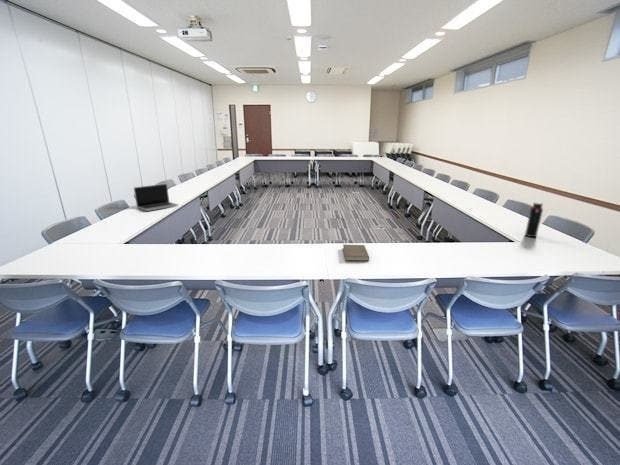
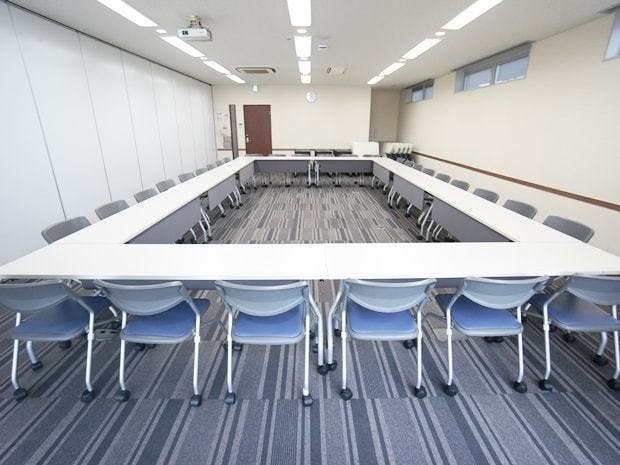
- laptop [133,183,179,212]
- water bottle [524,201,544,238]
- book [342,244,370,262]
